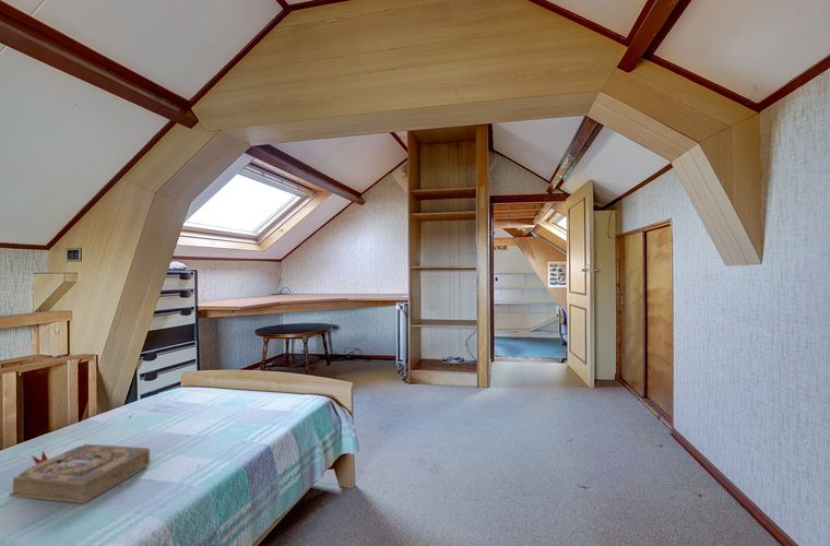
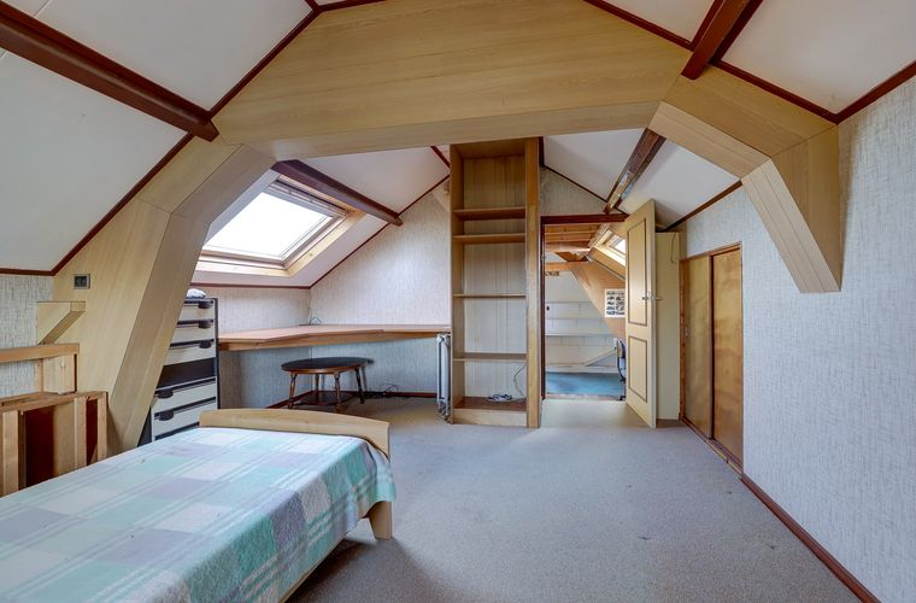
- book [9,443,151,505]
